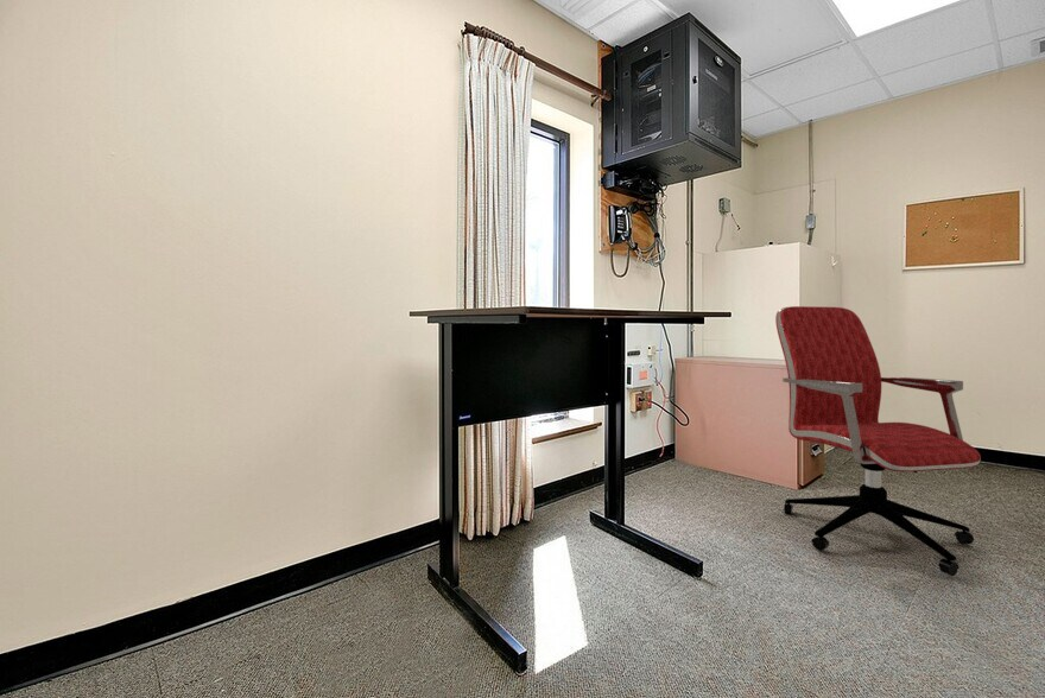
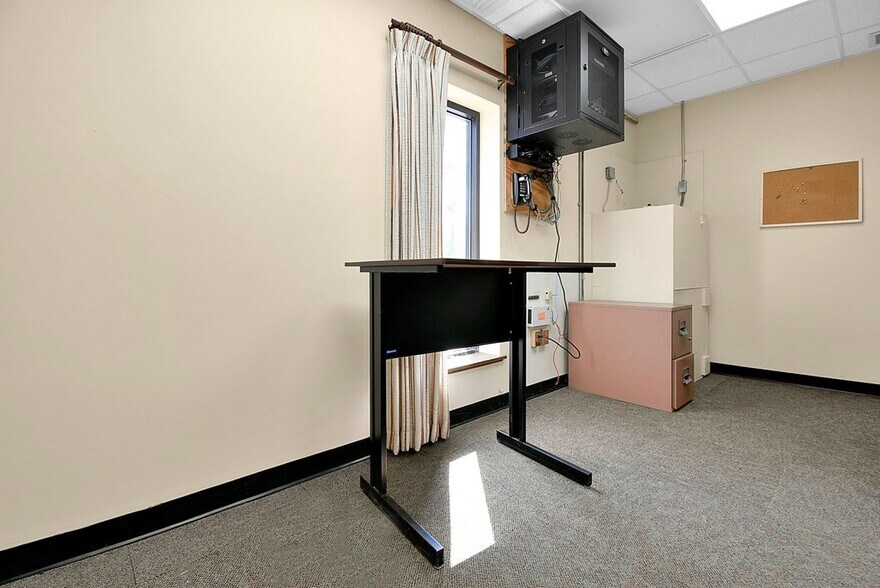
- office chair [774,305,982,577]
